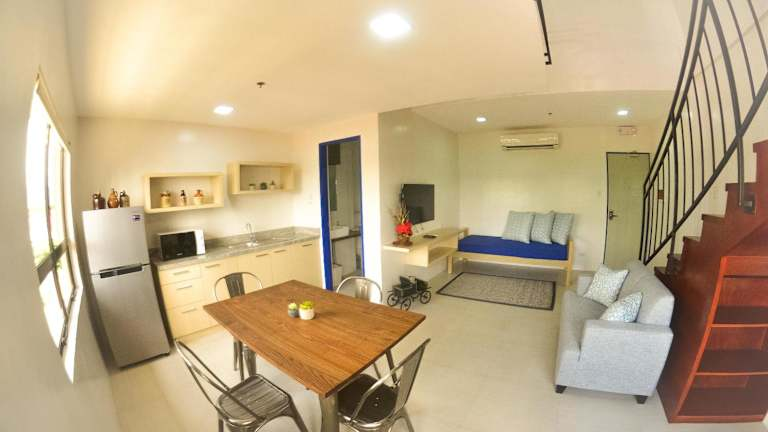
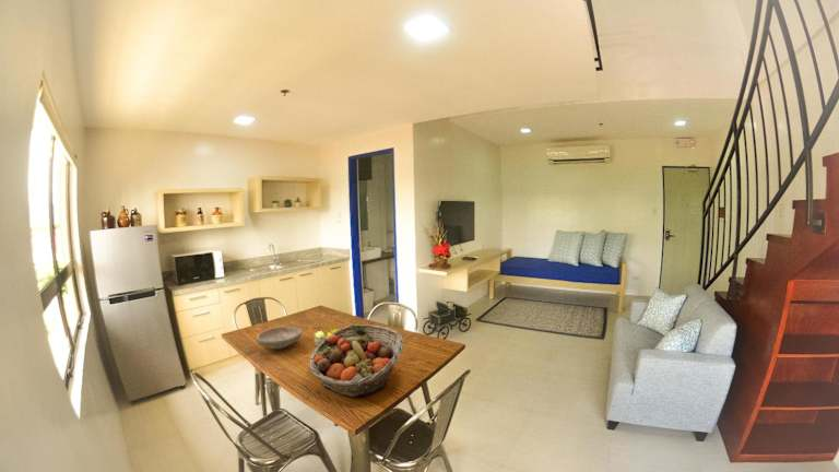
+ fruit basket [308,323,404,398]
+ bowl [256,326,303,351]
